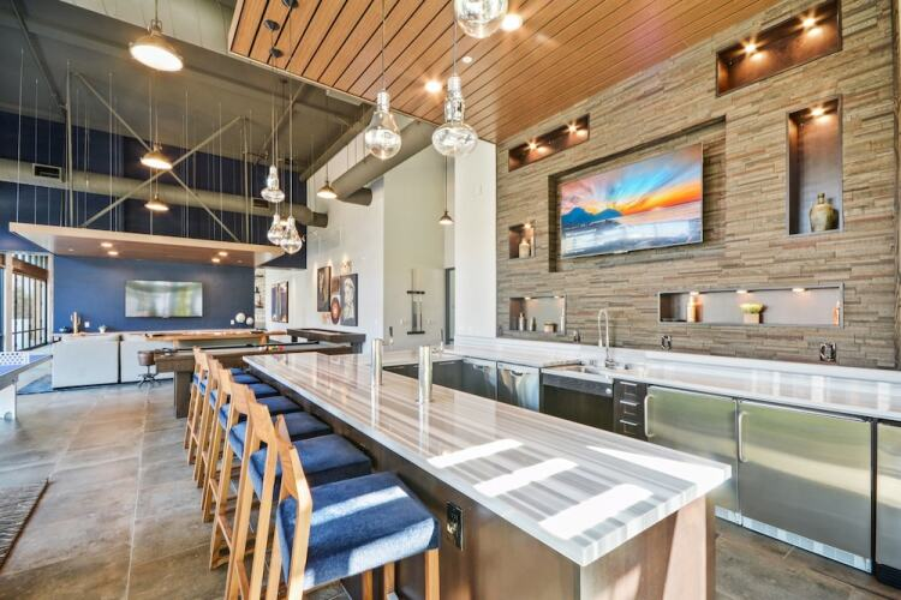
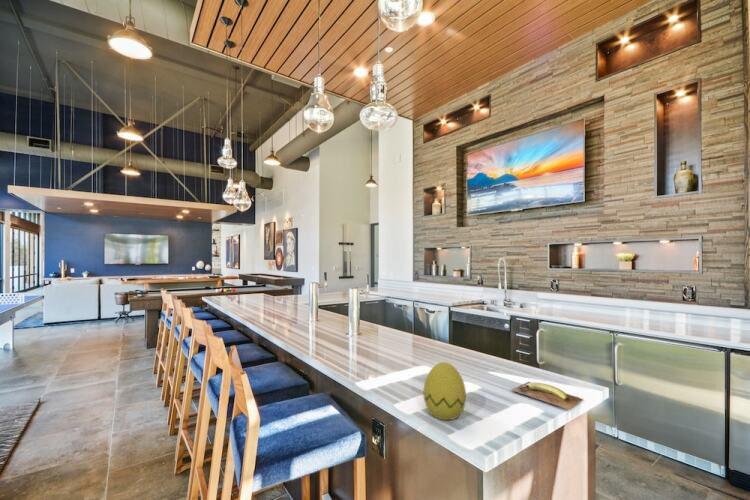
+ banana [510,381,584,410]
+ decorative egg [423,361,467,421]
